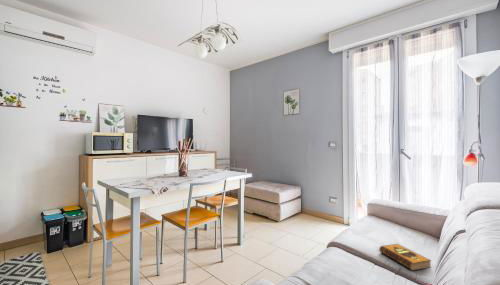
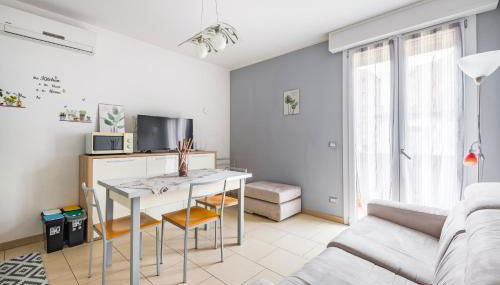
- hardback book [378,243,432,272]
